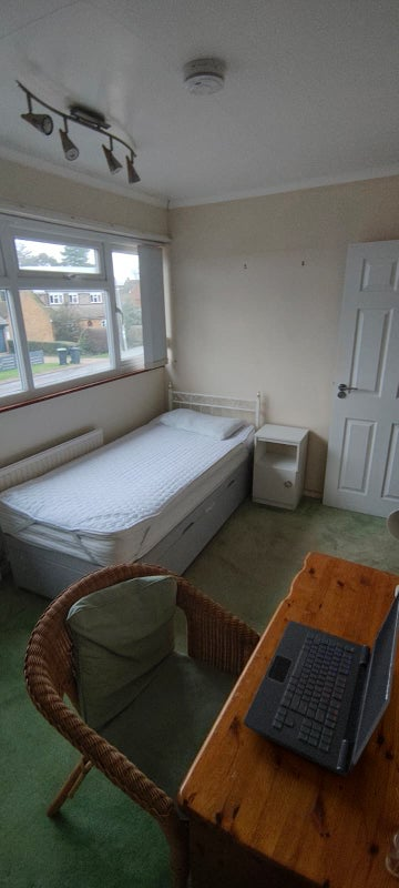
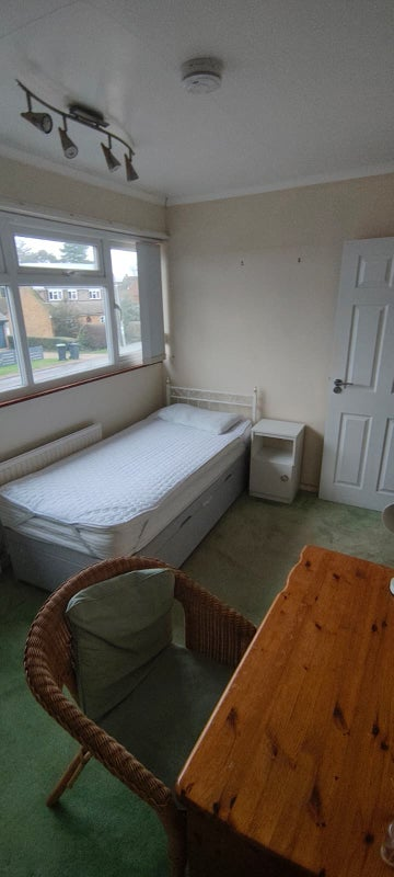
- laptop computer [242,589,399,778]
